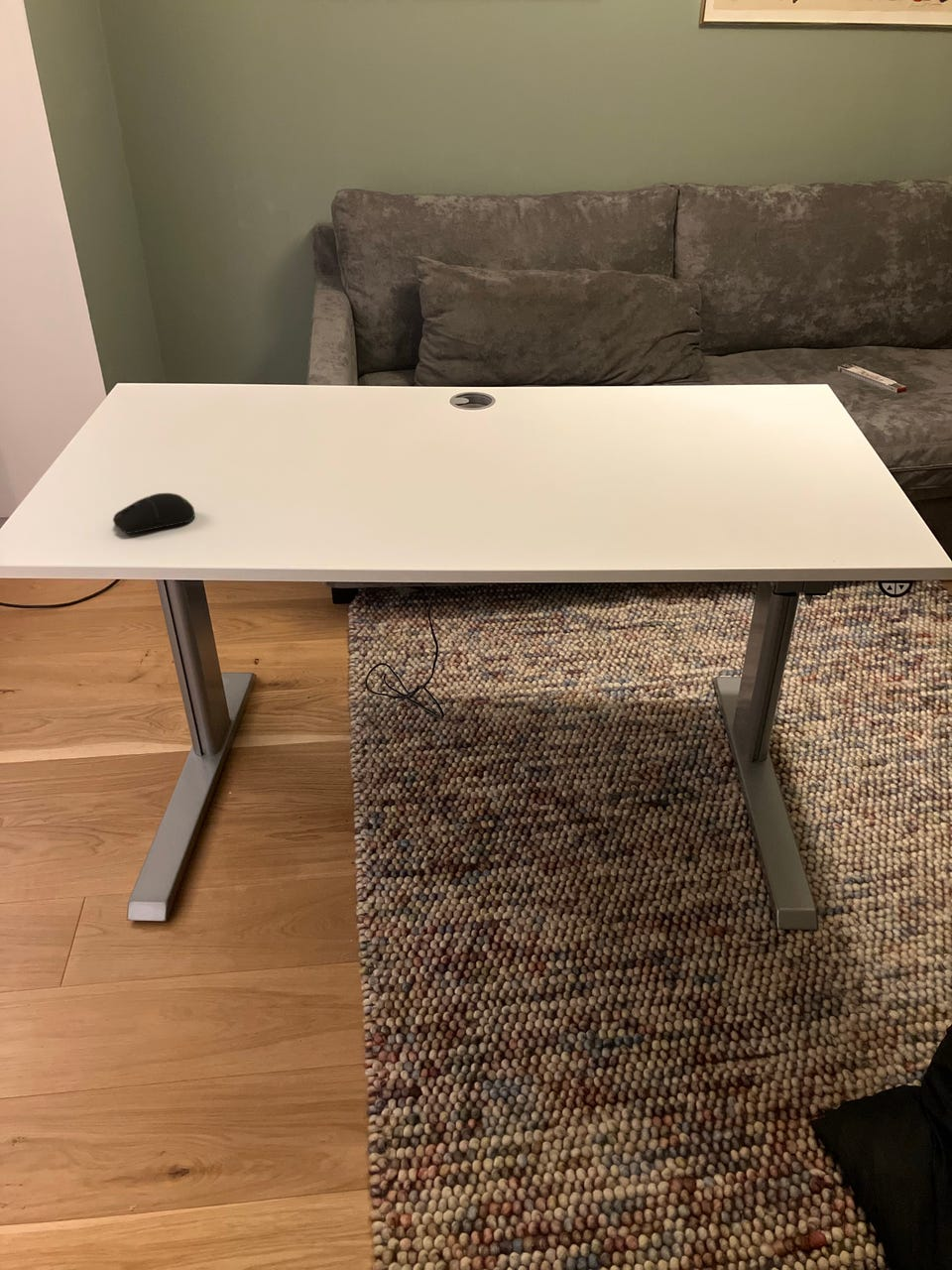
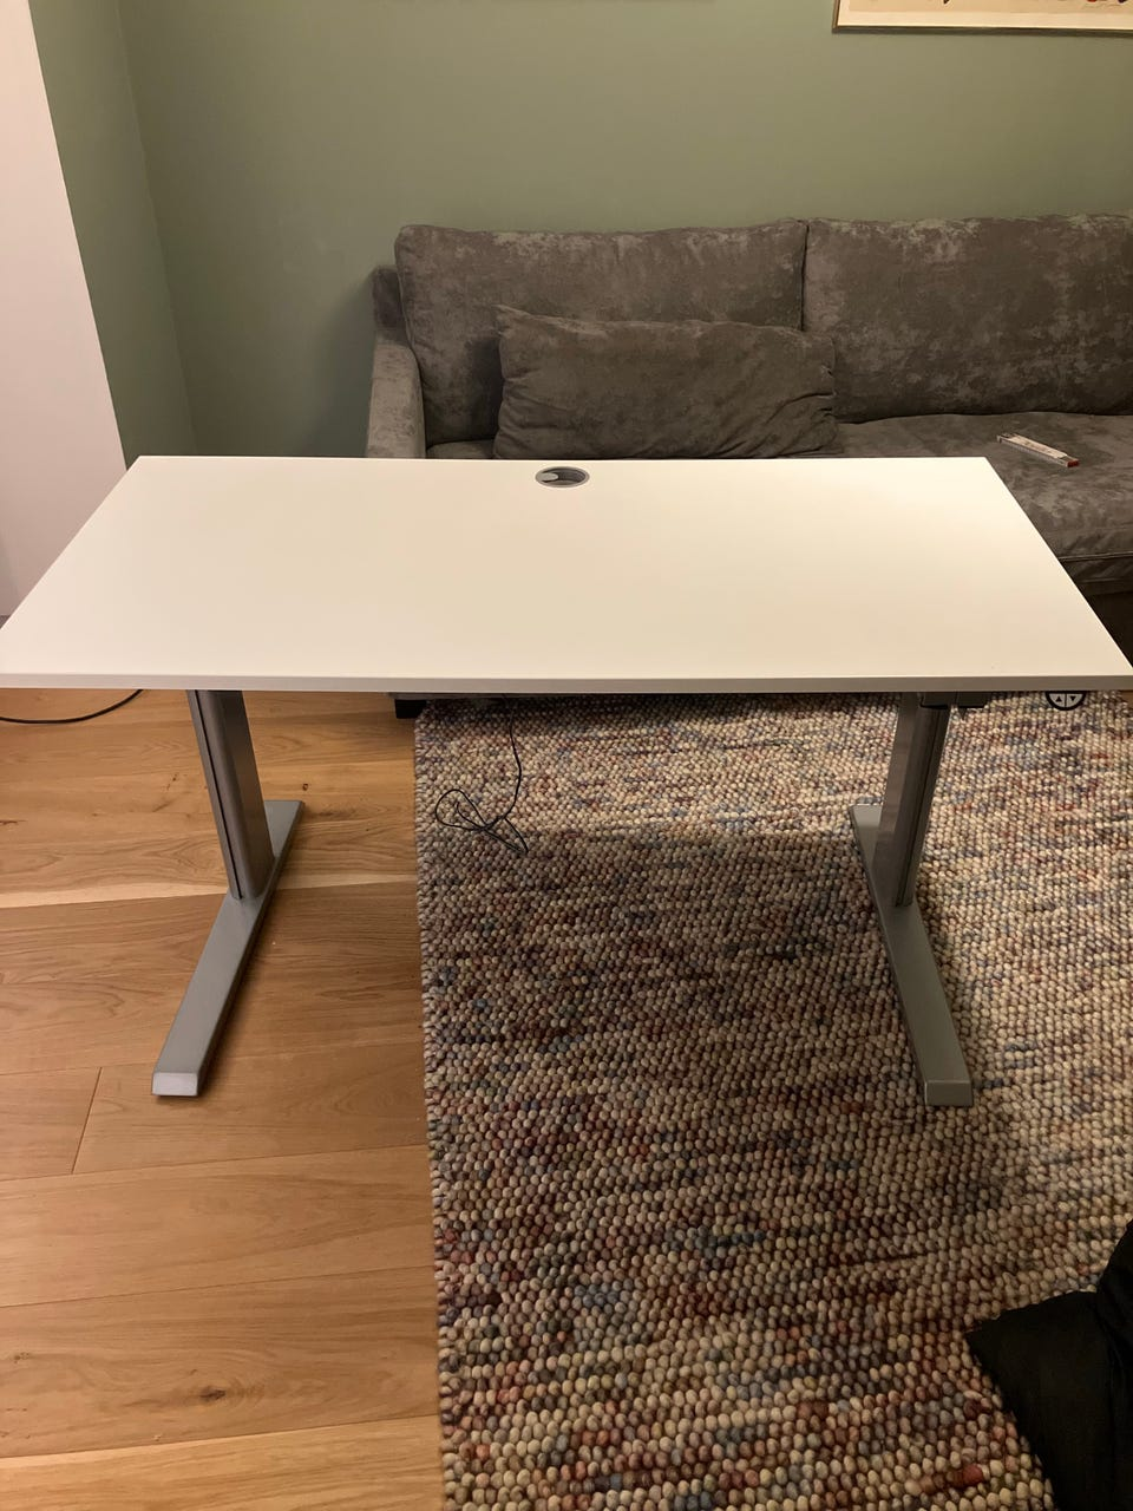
- computer mouse [112,492,196,535]
